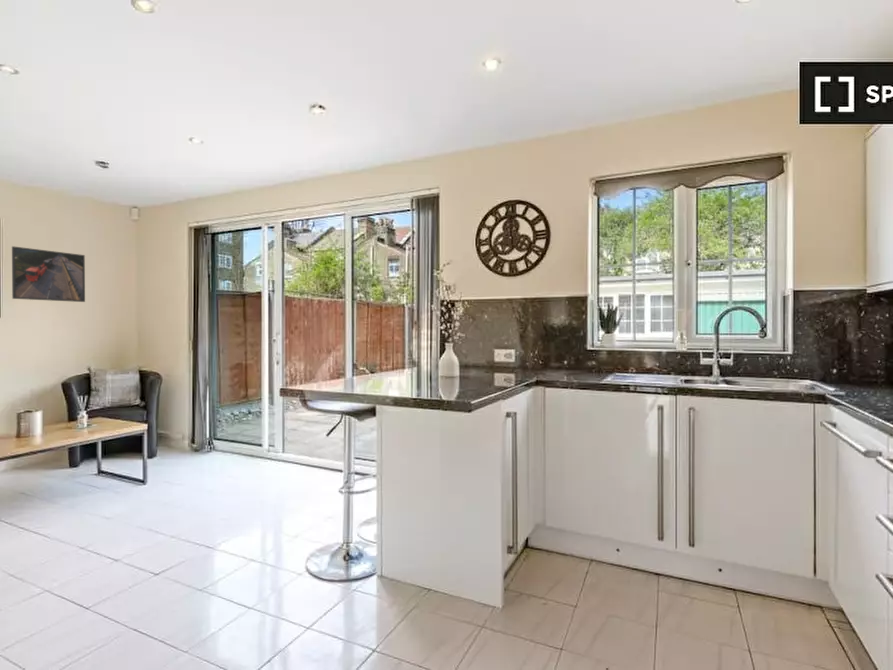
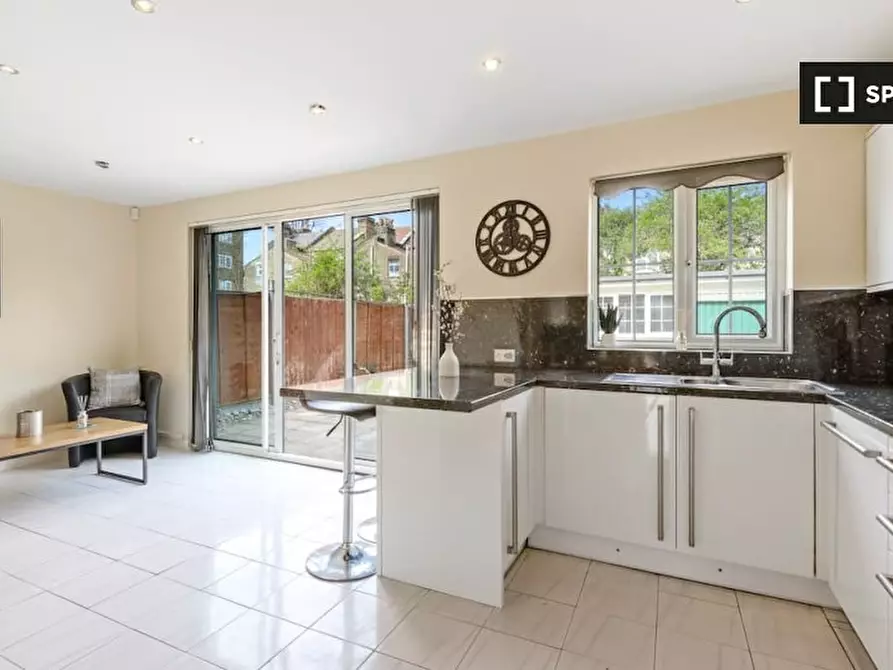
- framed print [11,245,86,303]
